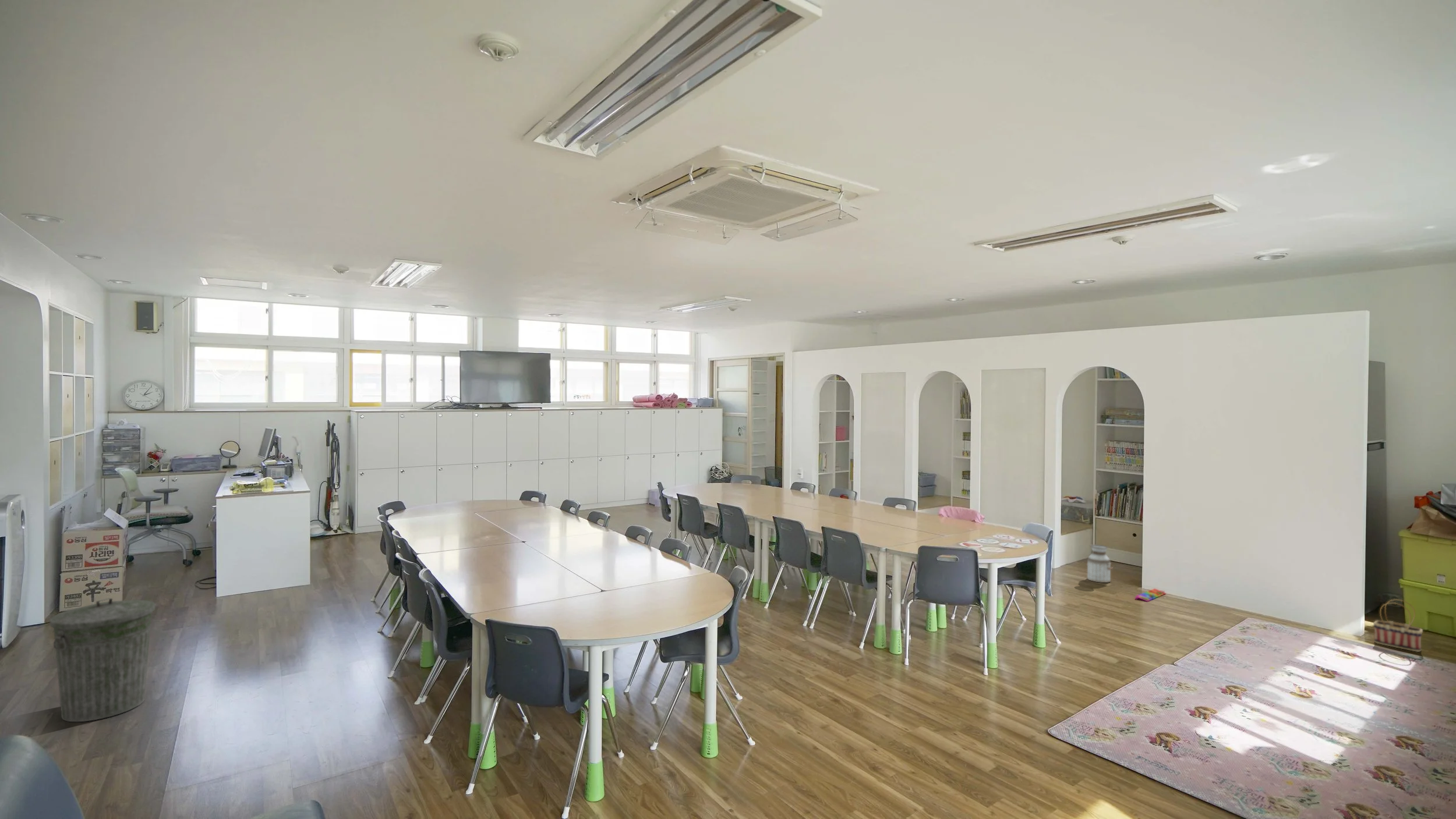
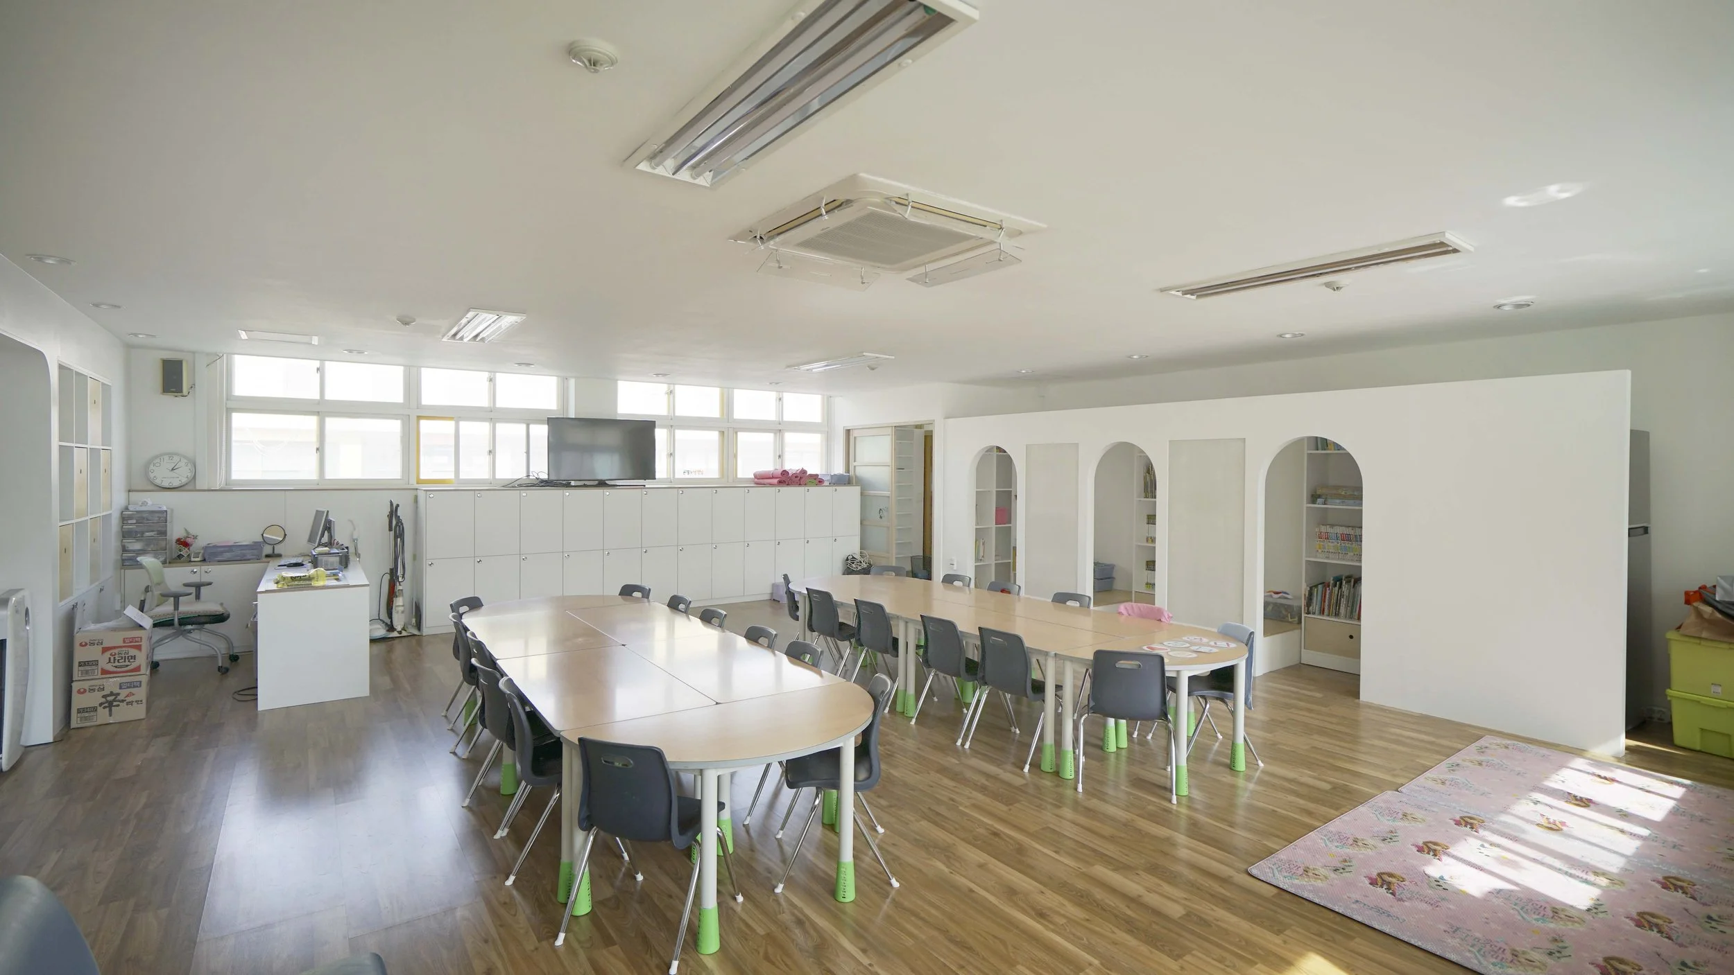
- basket [1373,599,1423,653]
- knob puzzle [1135,588,1167,602]
- planter [1084,544,1114,583]
- trash can [50,598,156,722]
